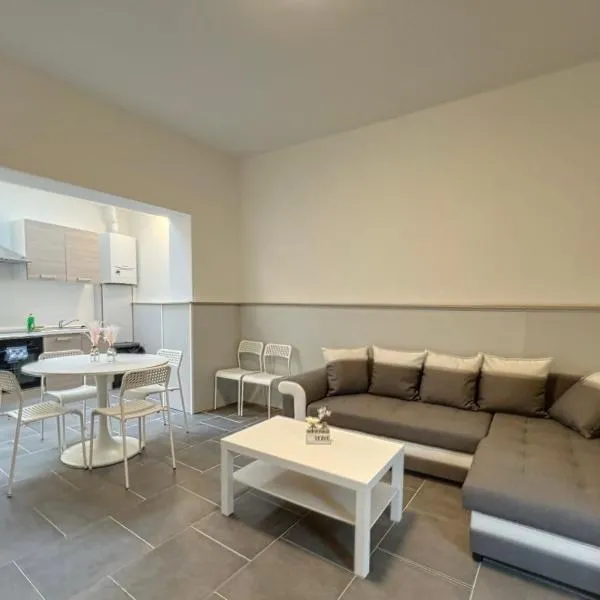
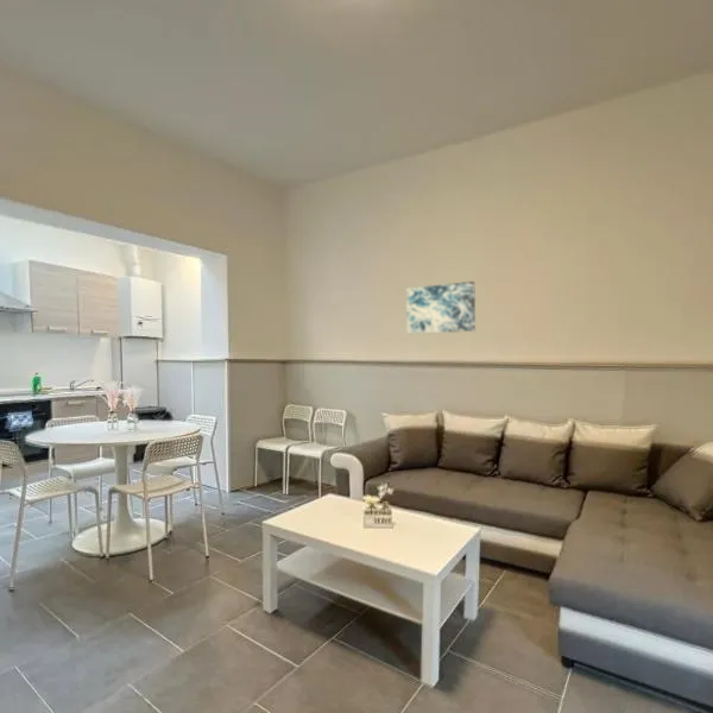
+ wall art [405,280,477,335]
